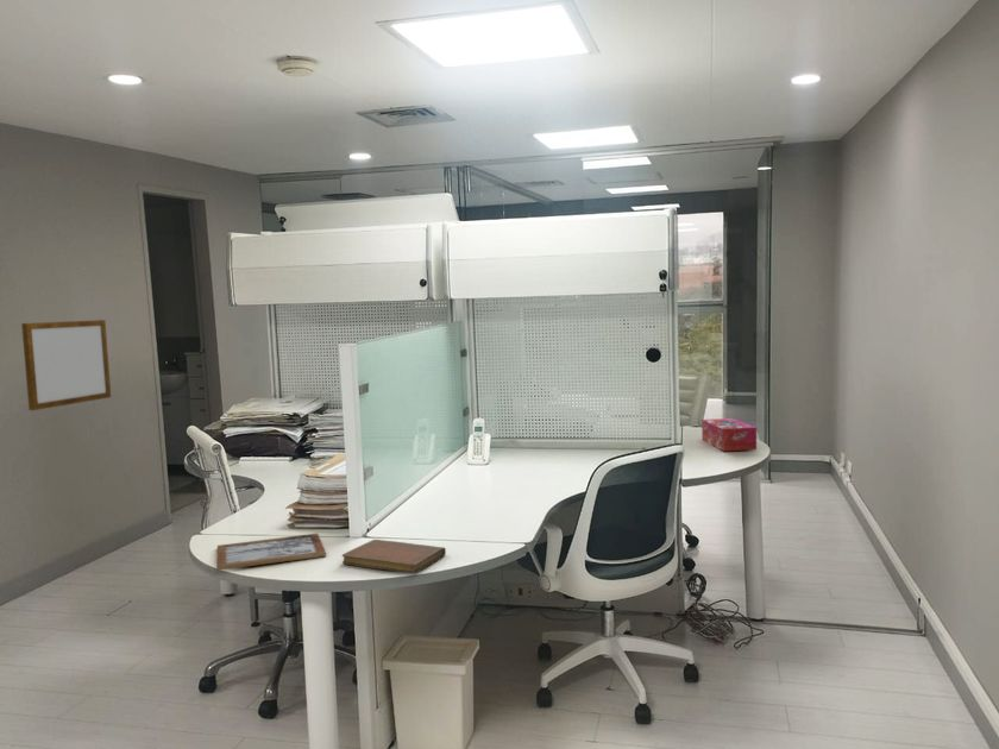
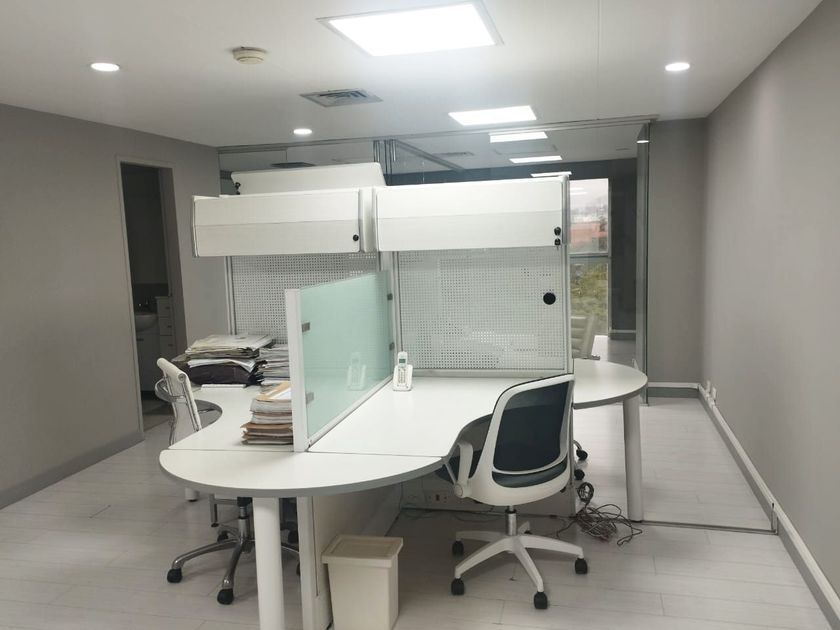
- notebook [341,539,447,574]
- writing board [20,319,112,411]
- tissue box [700,417,758,452]
- picture frame [215,533,327,572]
